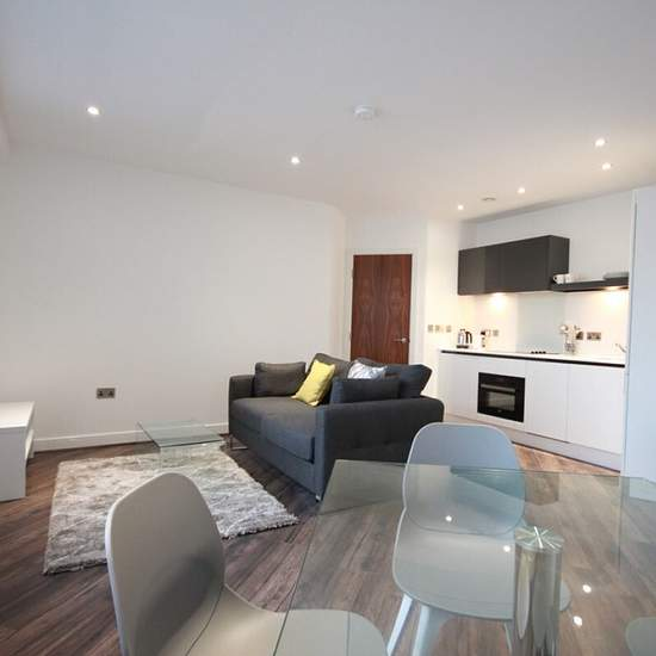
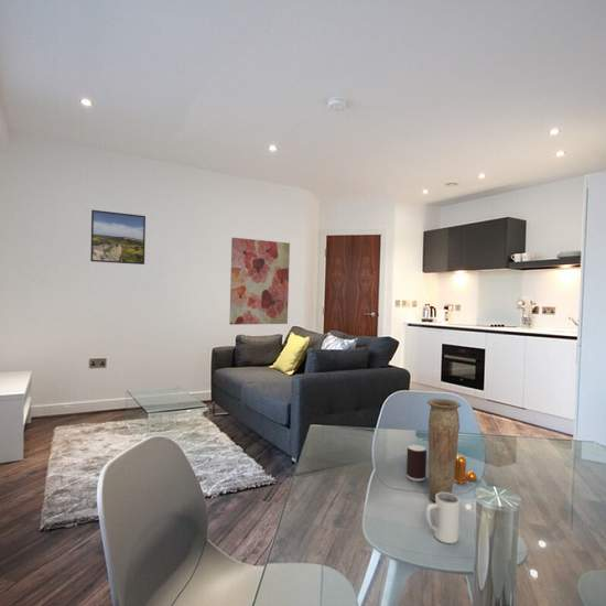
+ mug [425,493,461,544]
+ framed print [89,209,147,266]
+ beverage can [405,443,428,483]
+ wall art [228,237,291,326]
+ vase [426,398,462,502]
+ pepper shaker [454,454,478,485]
